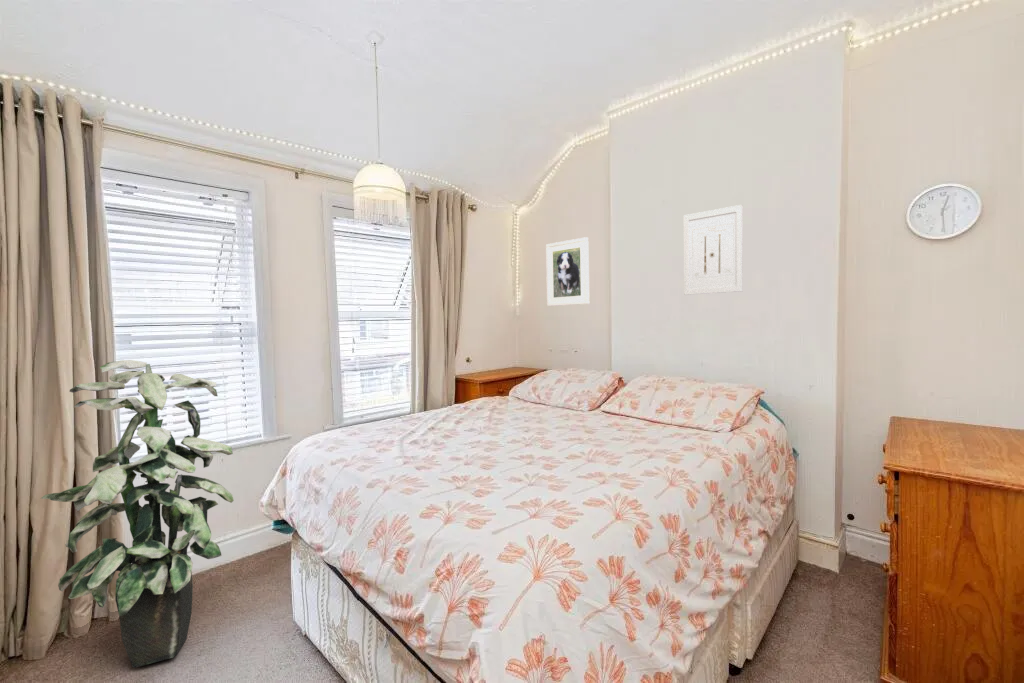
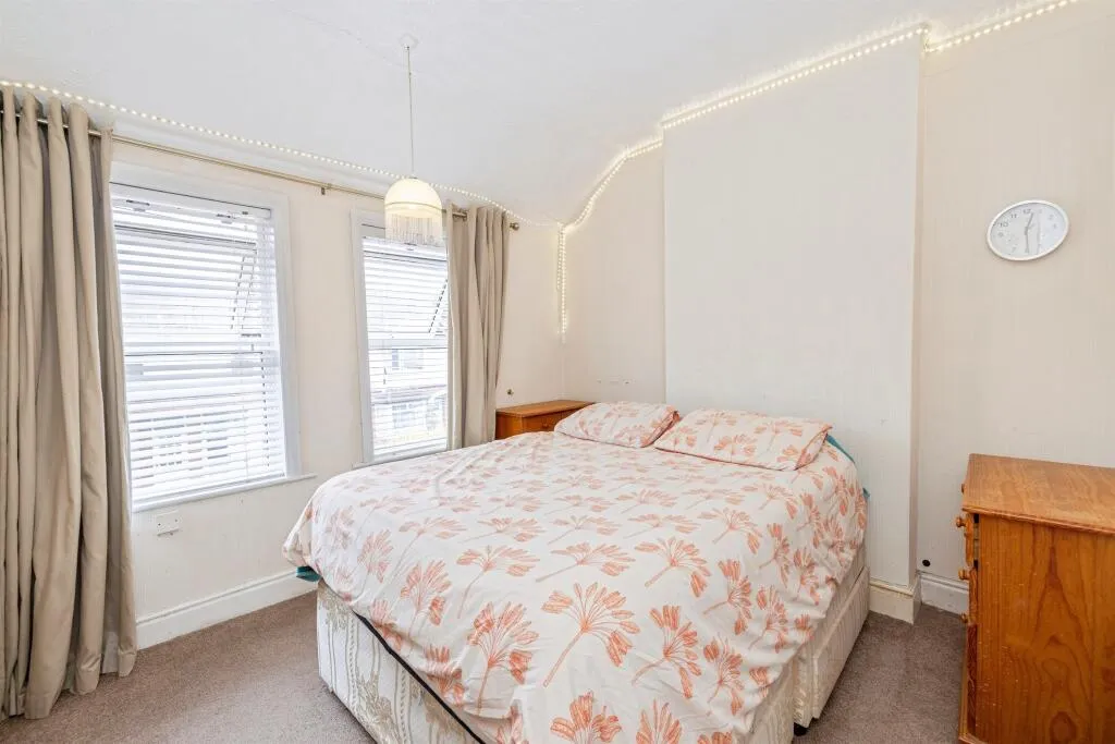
- indoor plant [40,359,235,668]
- wall art [683,204,744,296]
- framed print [545,236,590,307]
